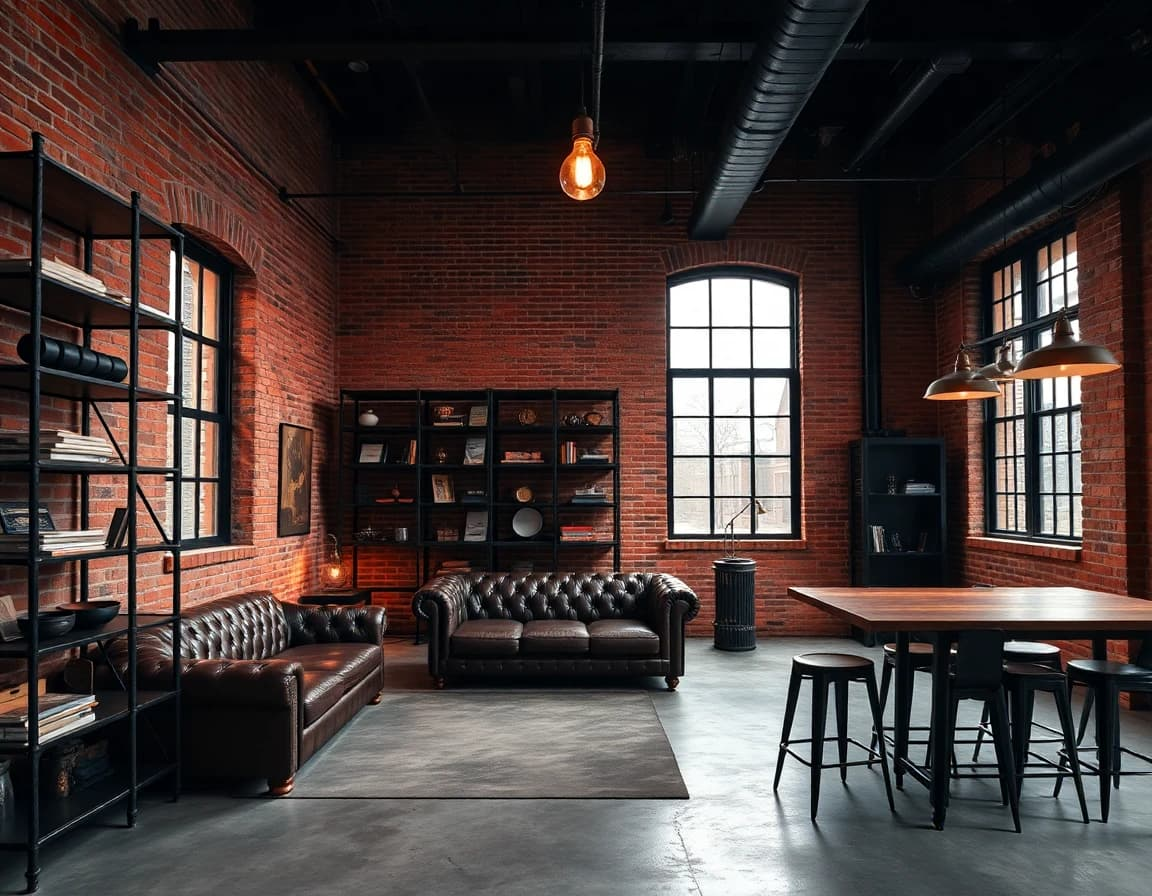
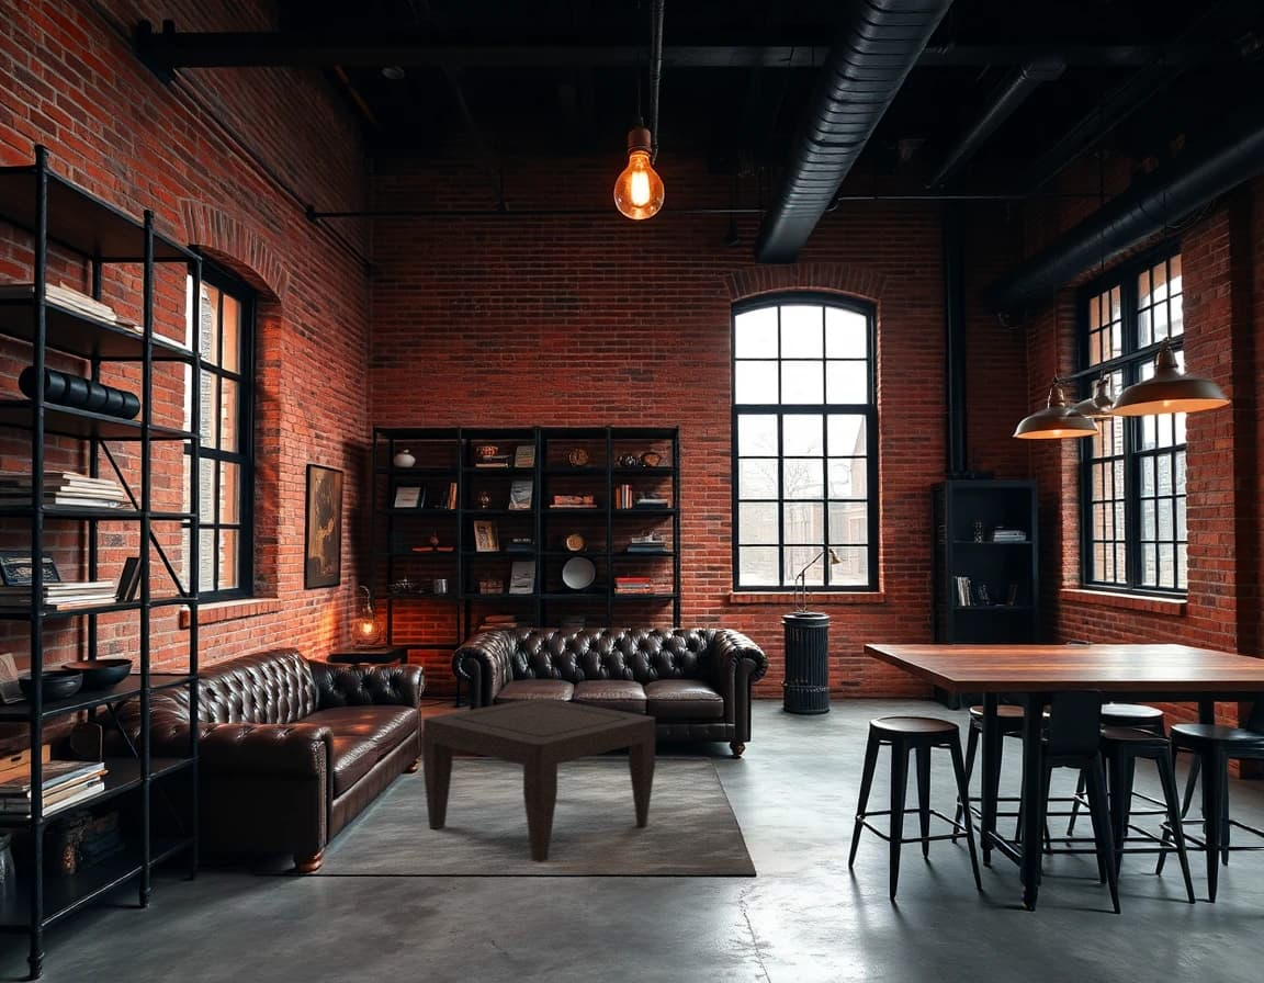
+ coffee table [422,697,656,862]
